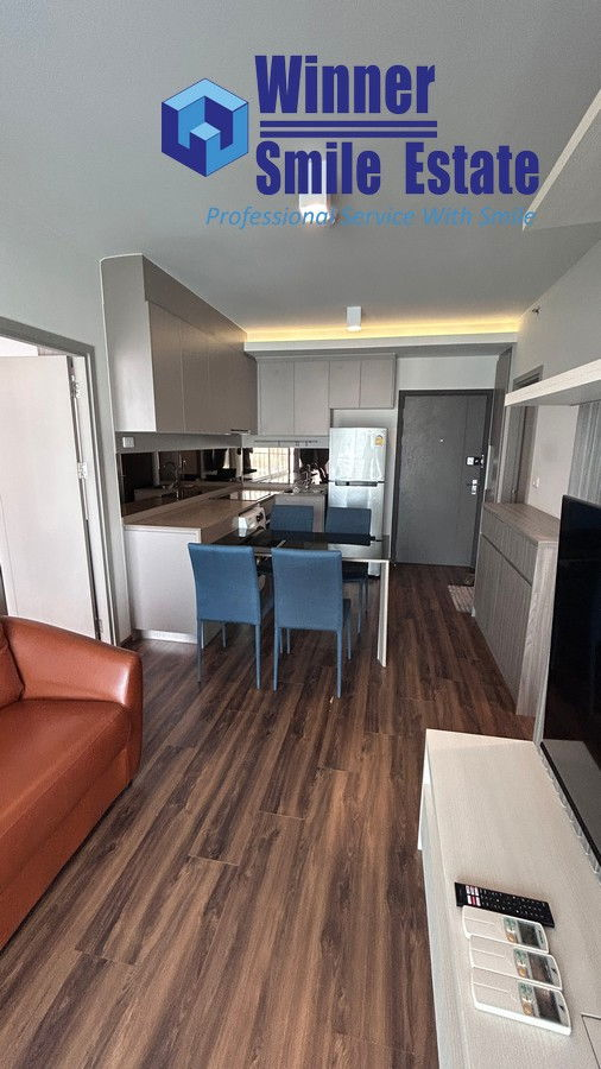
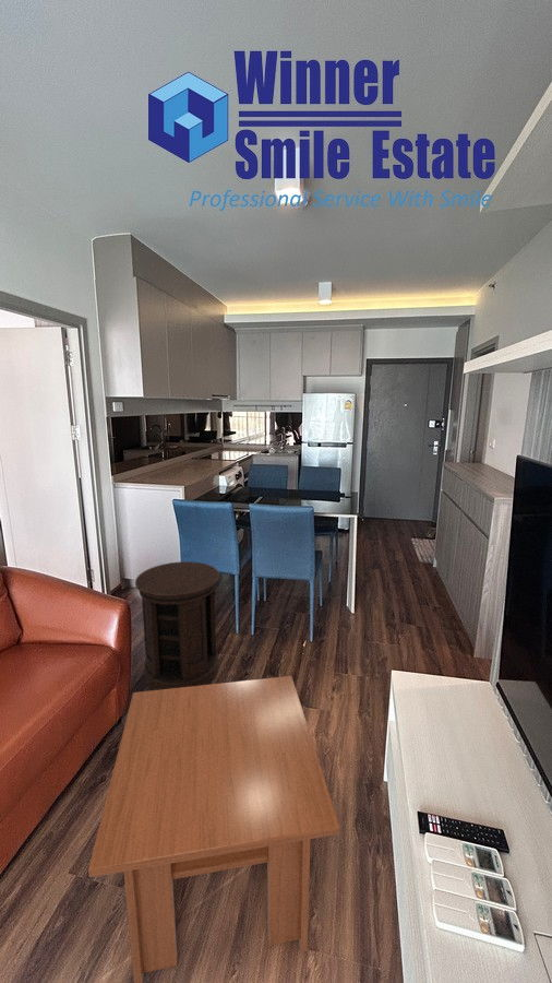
+ side table [134,560,220,690]
+ coffee table [87,675,340,983]
